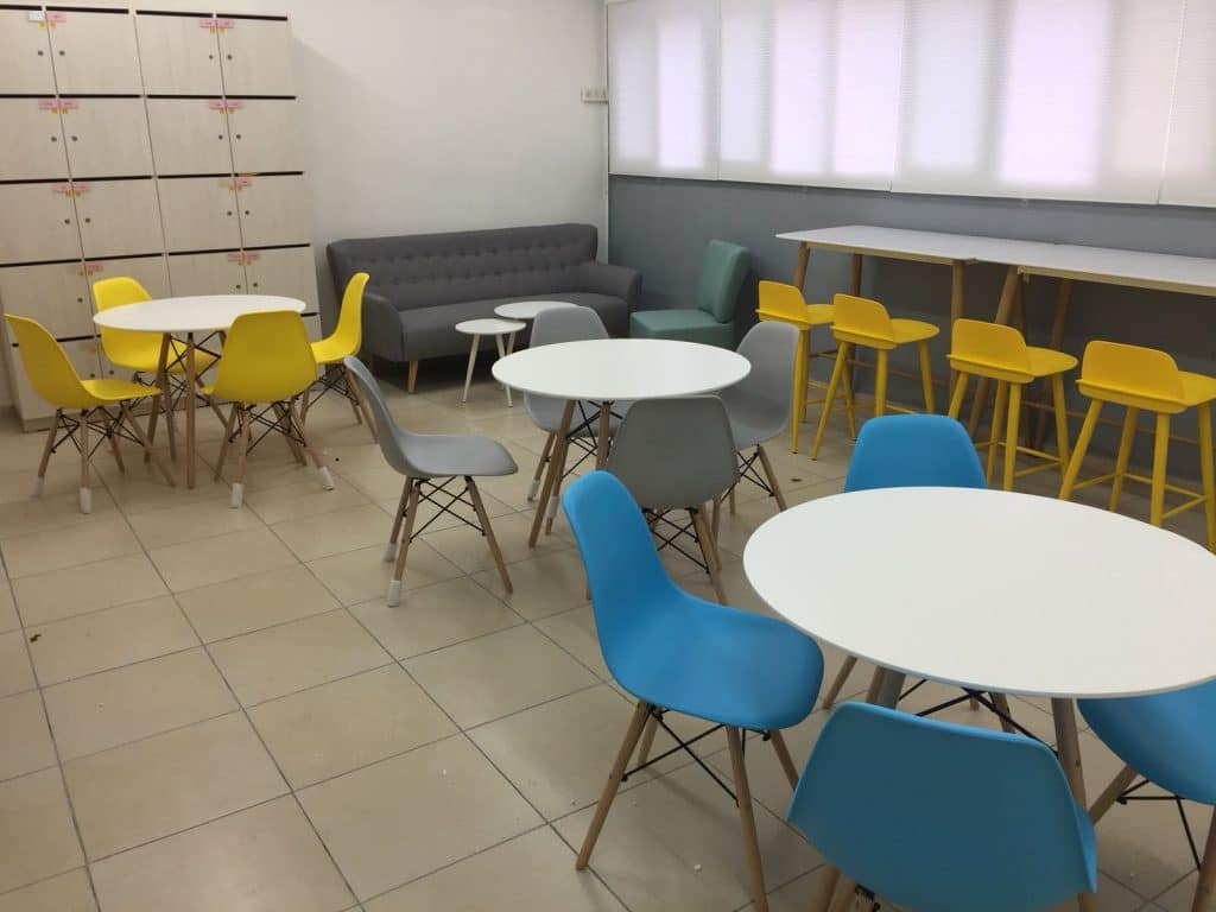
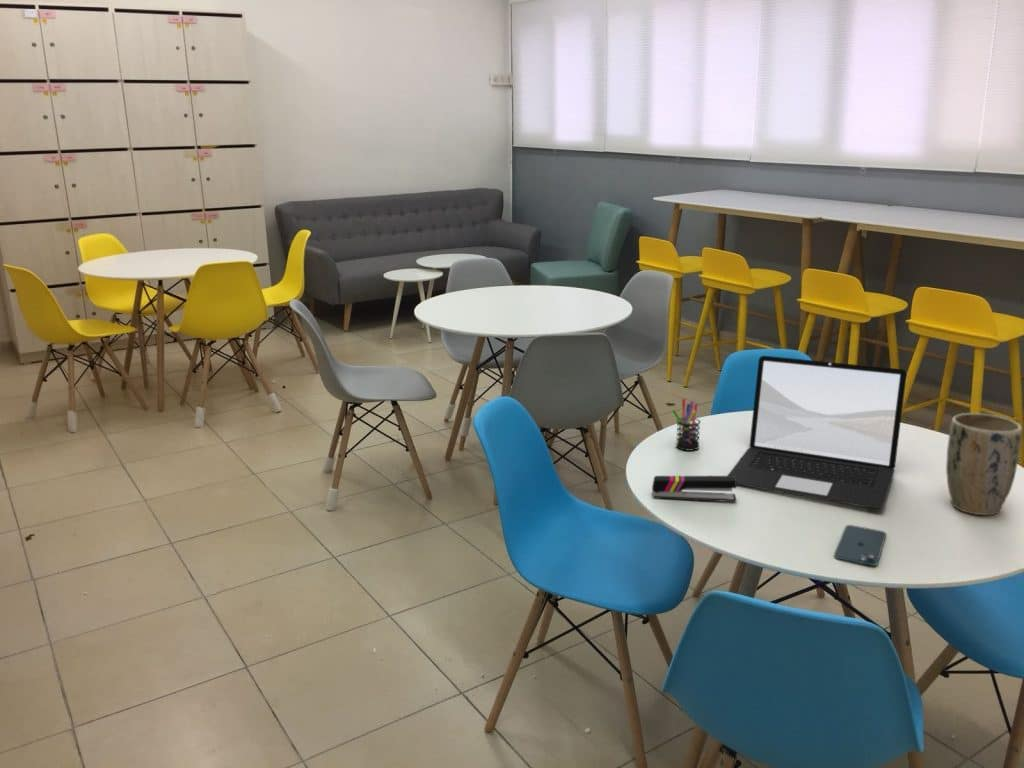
+ plant pot [945,412,1023,516]
+ smartphone [833,524,887,567]
+ stapler [651,475,737,503]
+ laptop [726,355,908,510]
+ pen holder [671,397,701,452]
